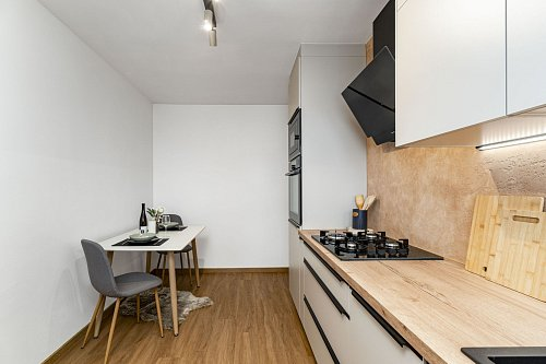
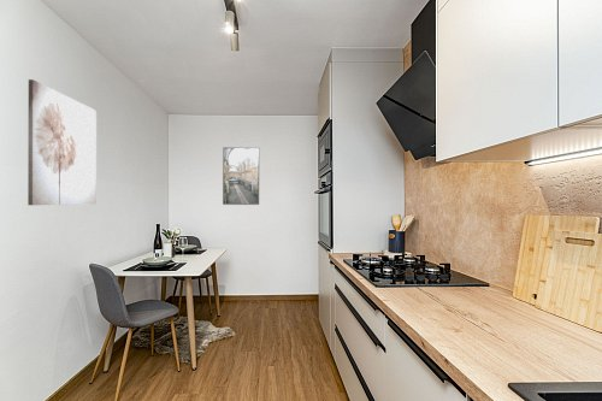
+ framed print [222,146,260,206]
+ wall art [26,78,98,206]
